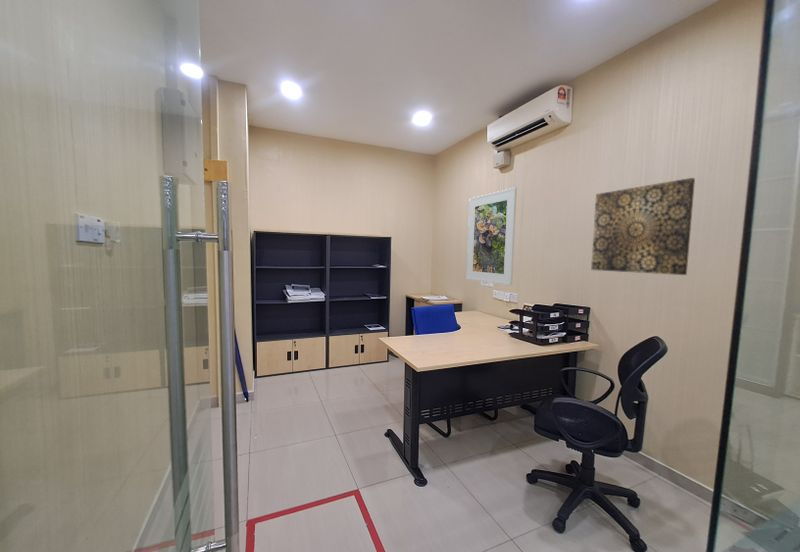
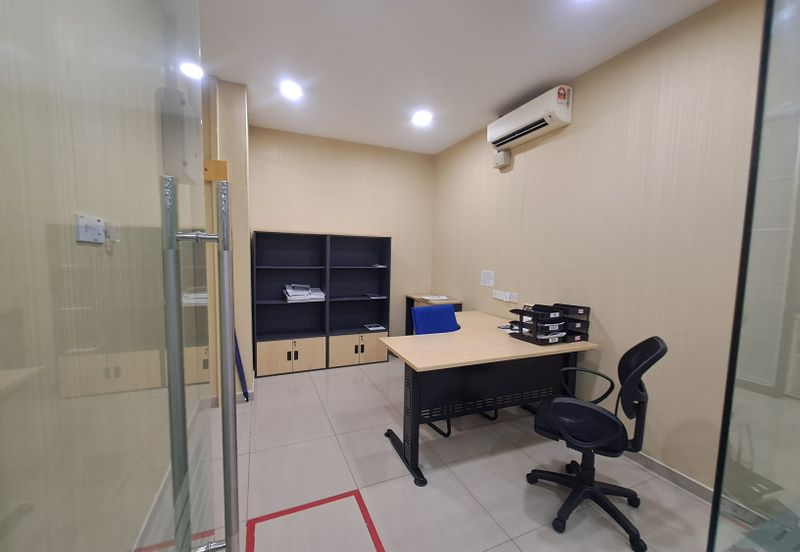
- wall art [590,177,696,276]
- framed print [466,186,518,286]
